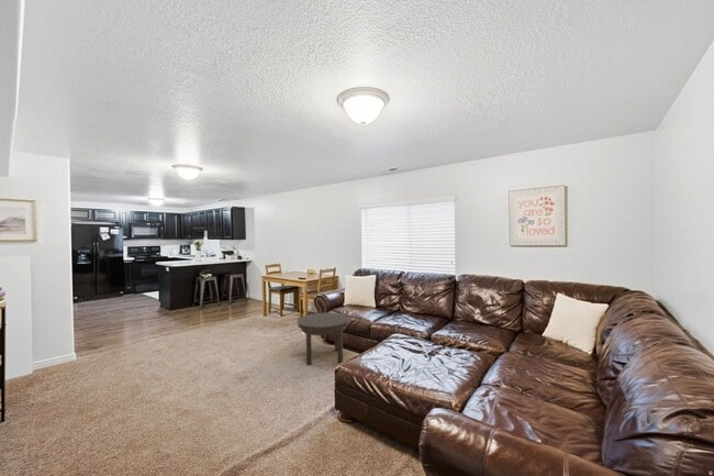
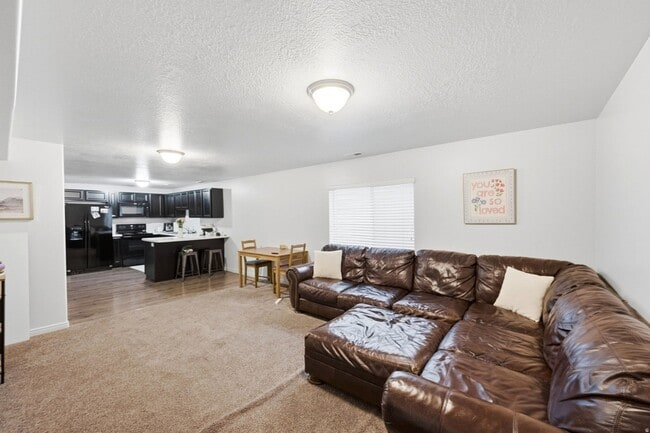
- side table [295,312,350,366]
